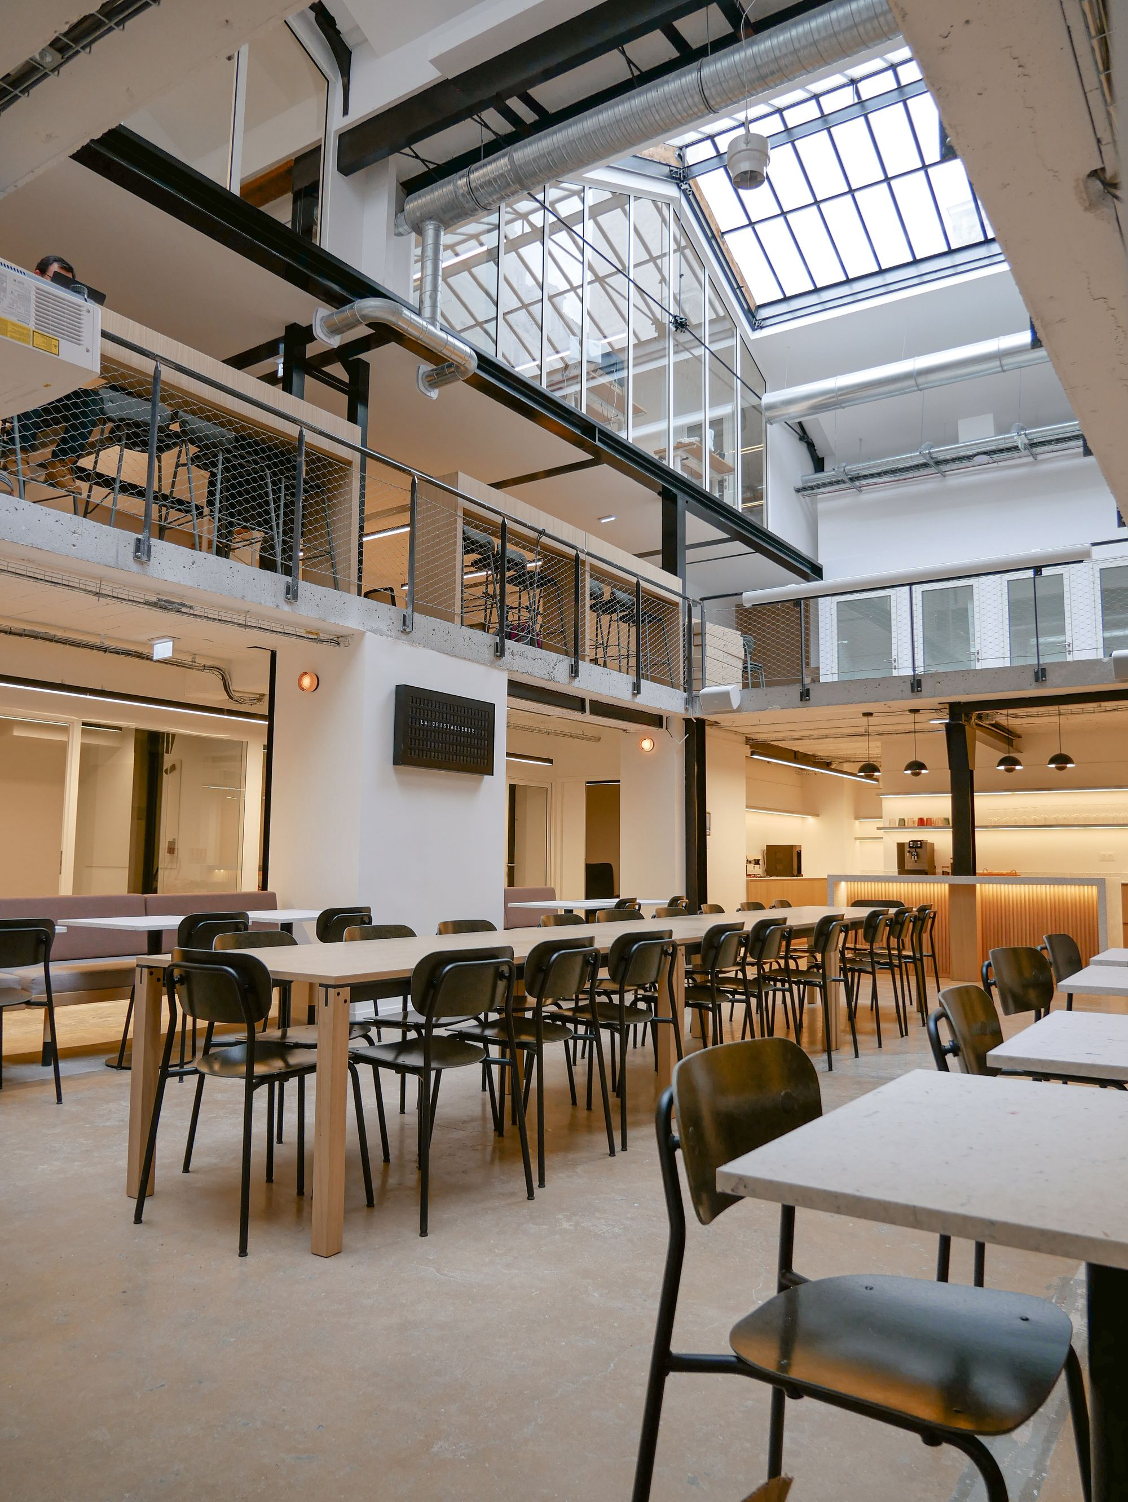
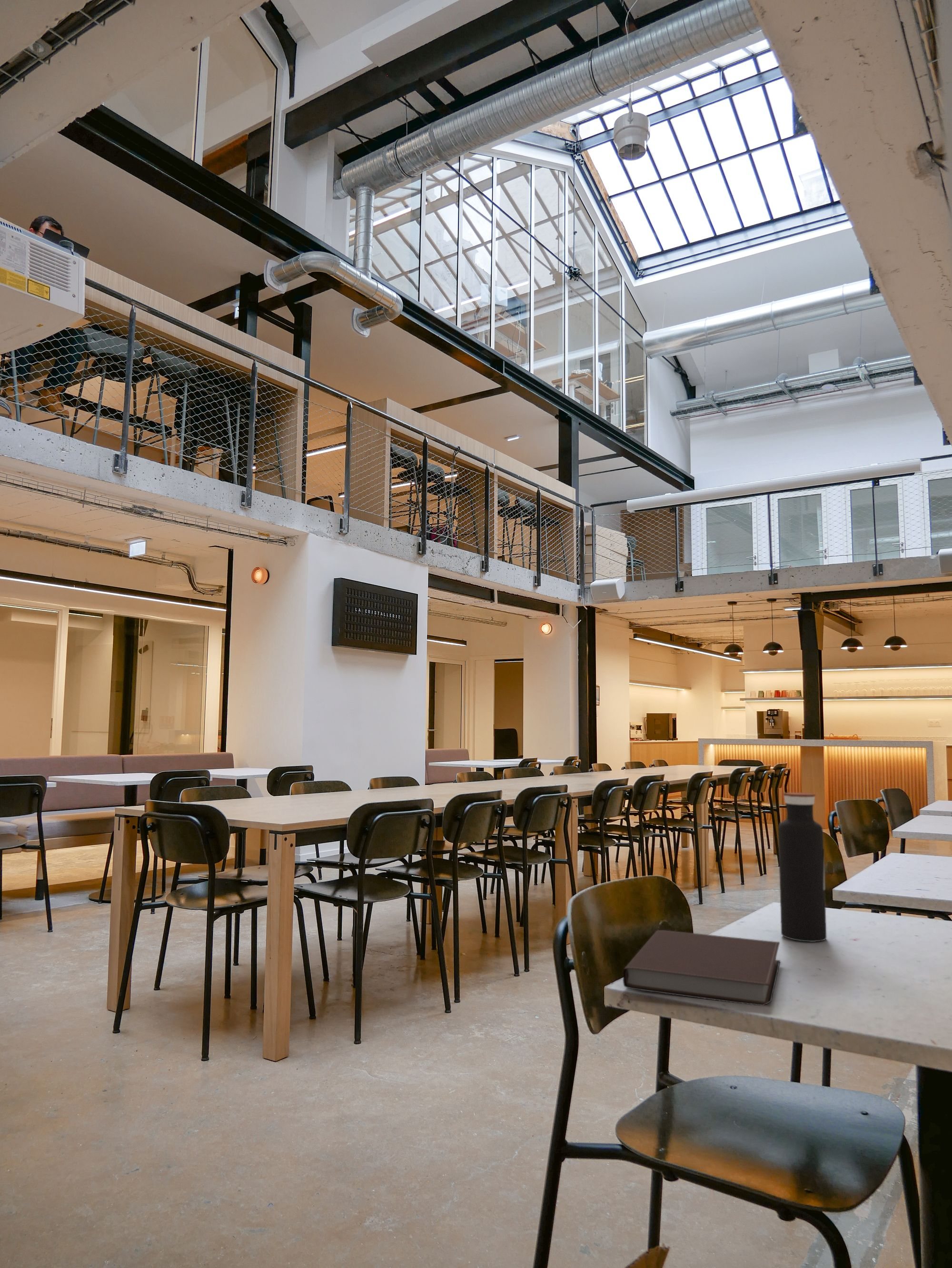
+ notebook [623,930,781,1006]
+ water bottle [778,792,827,942]
